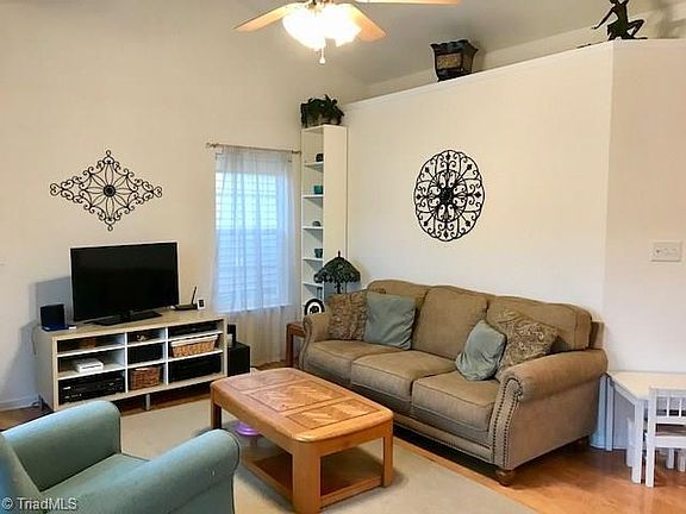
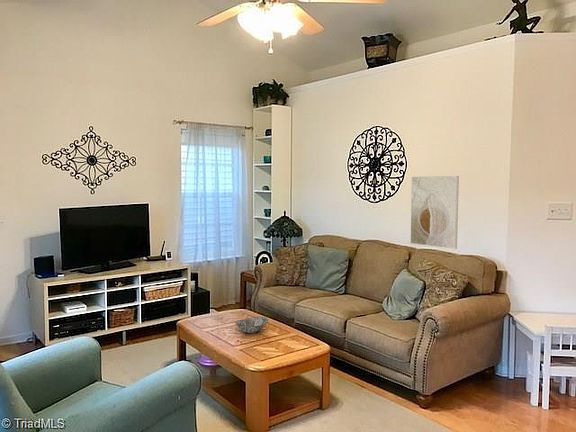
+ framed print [409,175,460,250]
+ decorative bowl [234,316,269,334]
